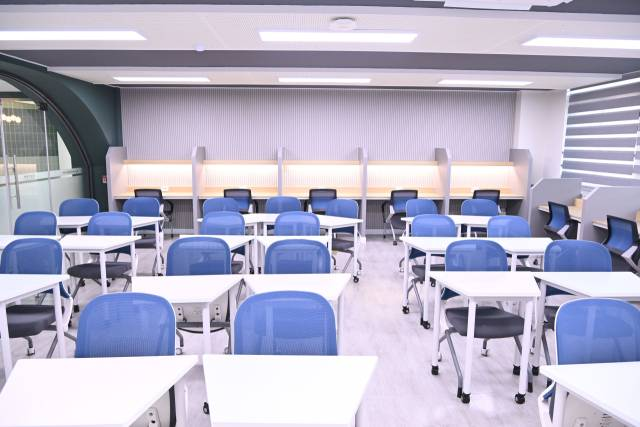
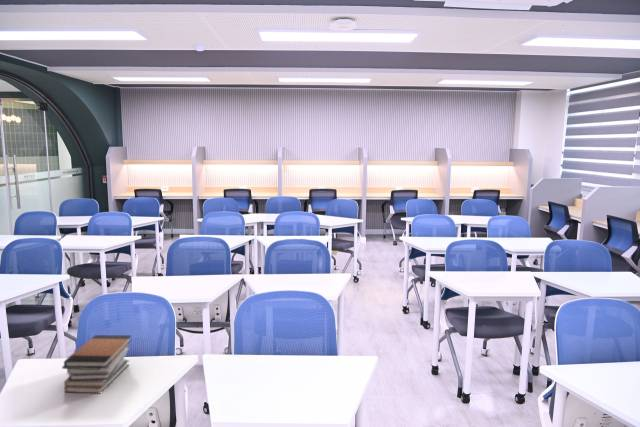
+ book stack [61,334,133,394]
